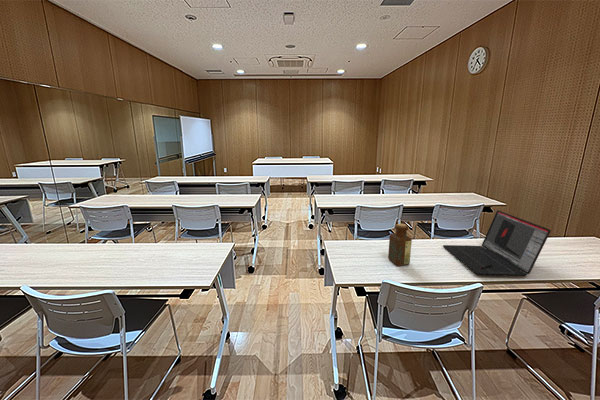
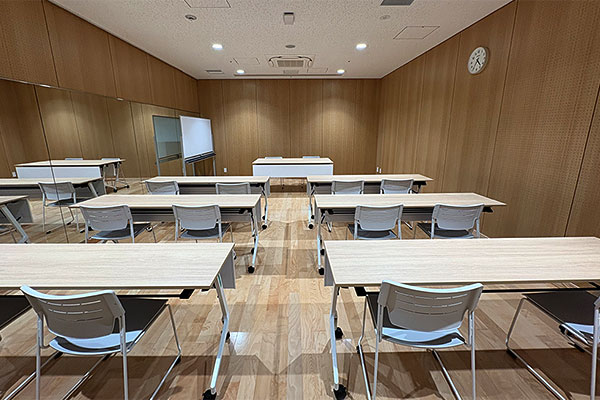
- laptop [442,209,552,277]
- bottle [387,223,413,267]
